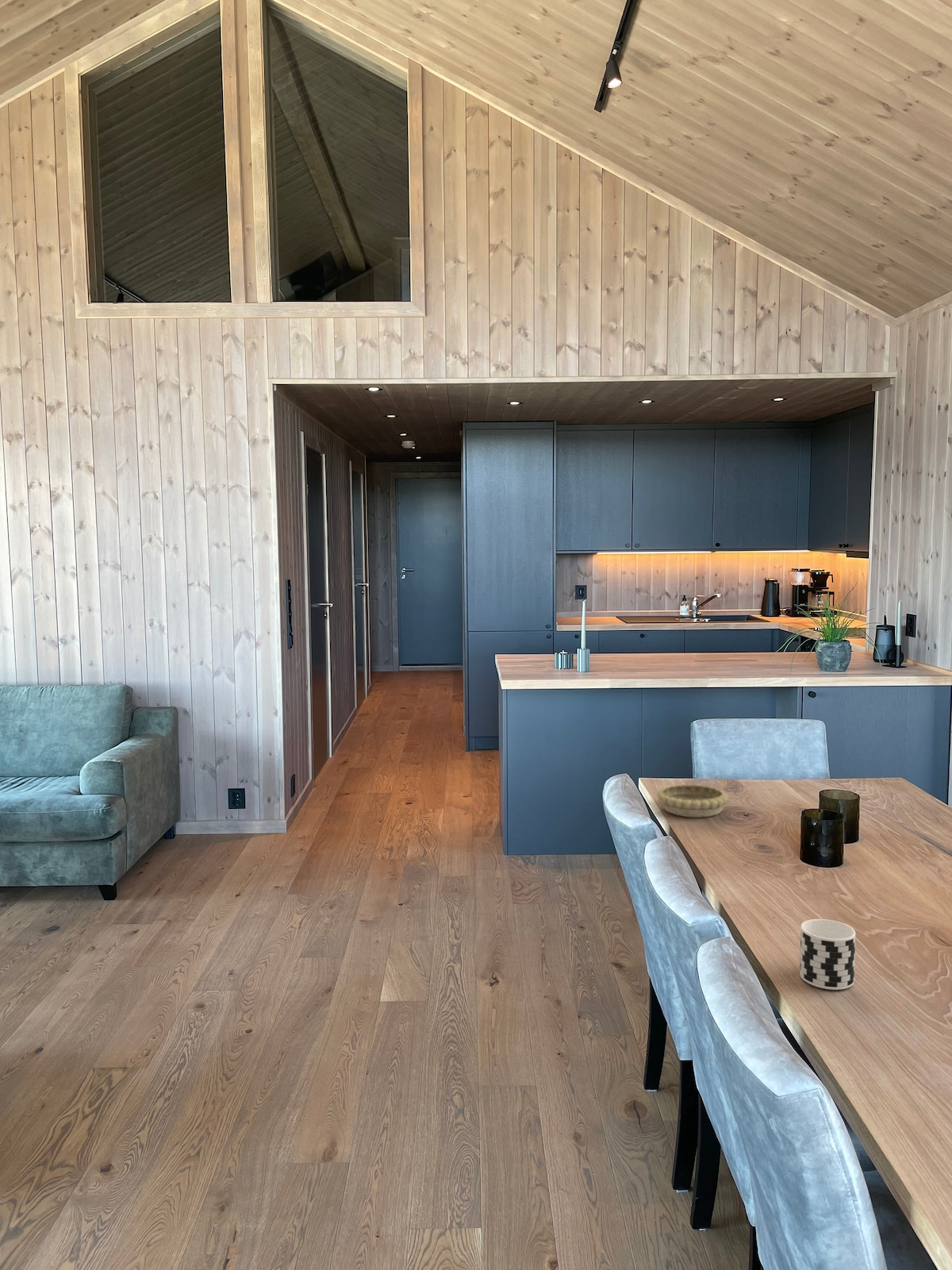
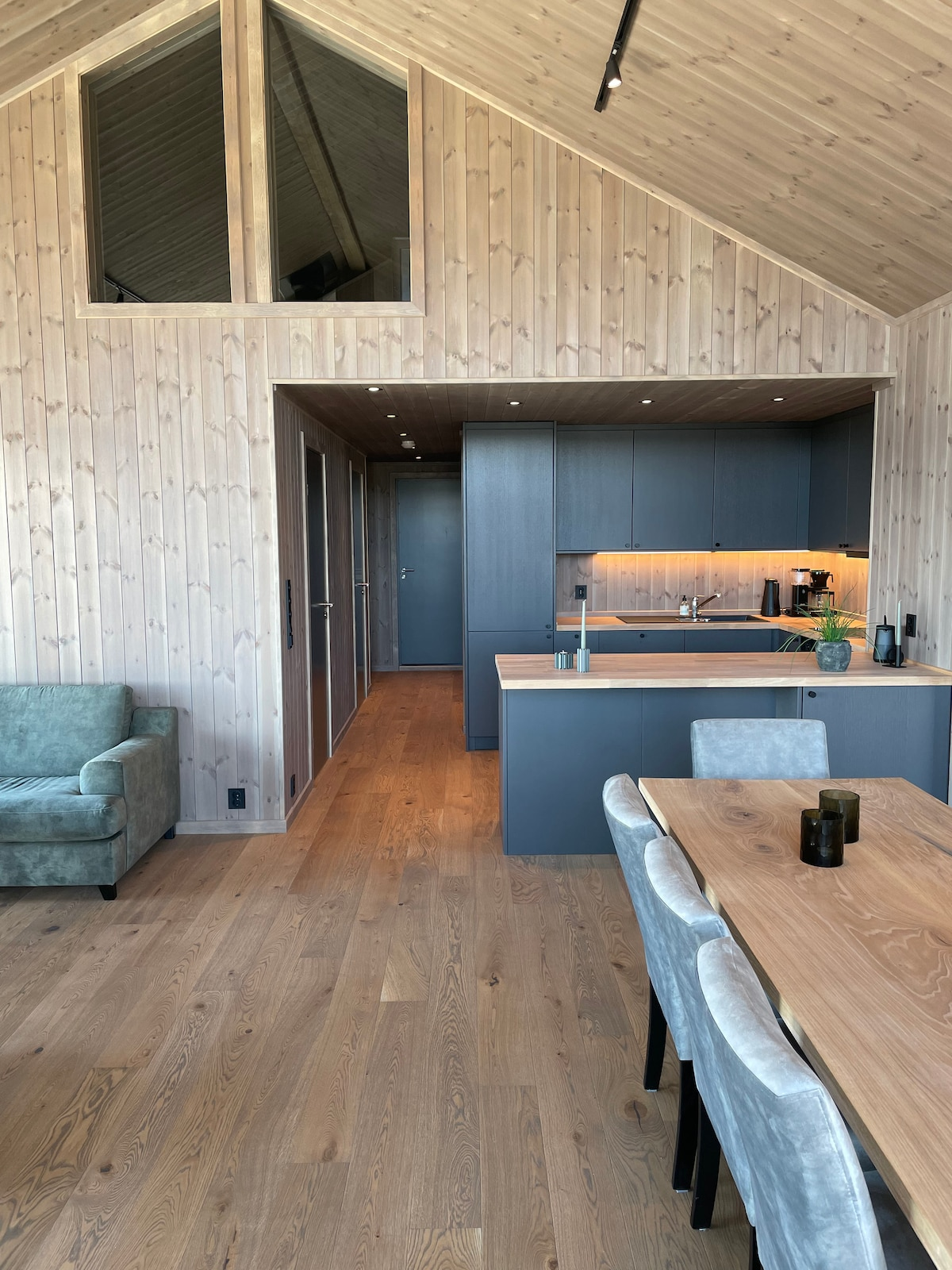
- decorative bowl [656,784,730,818]
- cup [799,918,856,991]
